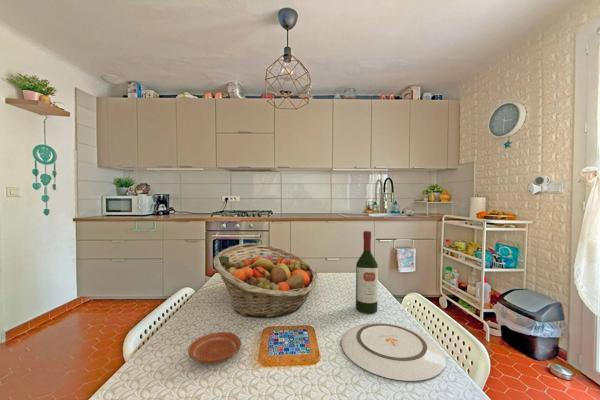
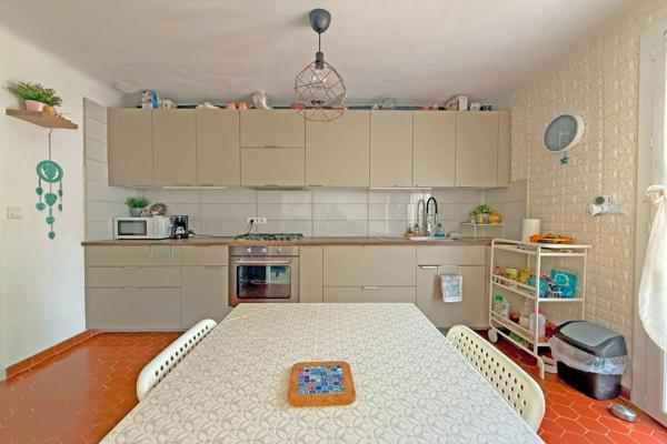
- plate [340,322,447,382]
- plate [187,331,242,365]
- wine bottle [355,230,379,314]
- fruit basket [212,242,319,319]
